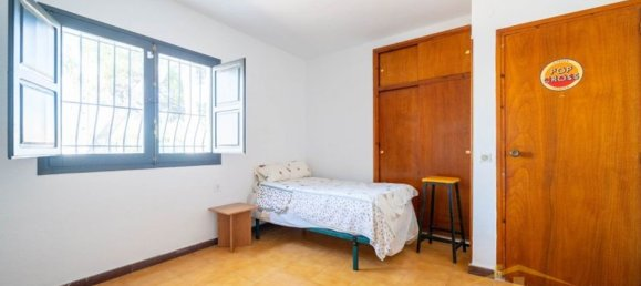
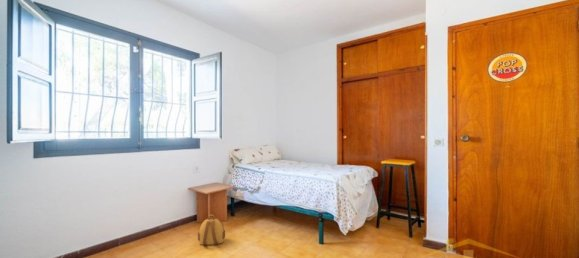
+ backpack [197,214,226,246]
